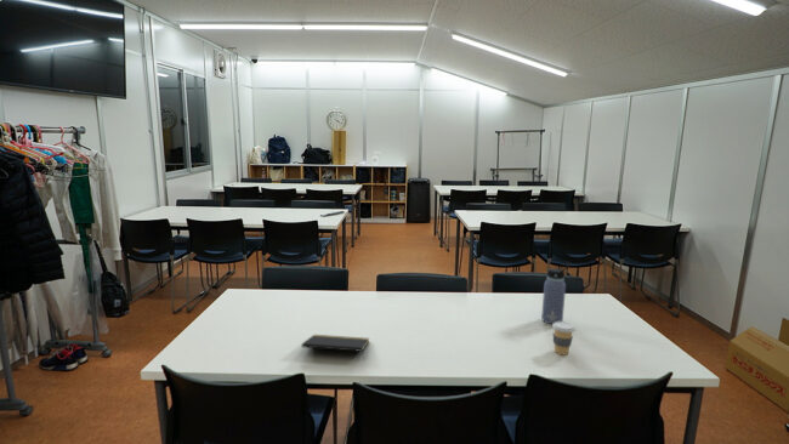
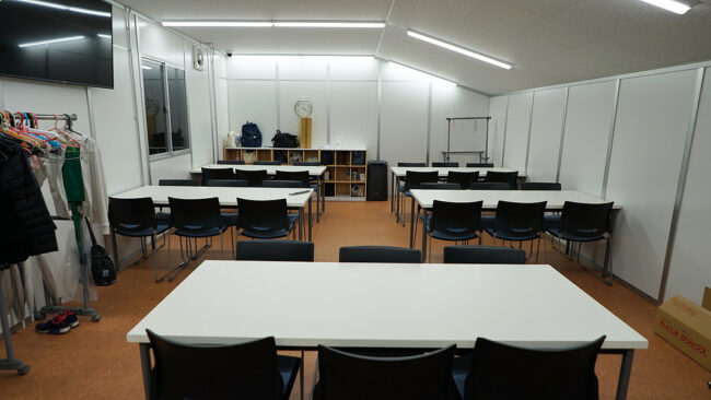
- notepad [301,334,370,359]
- water bottle [540,262,571,325]
- coffee cup [551,320,577,355]
